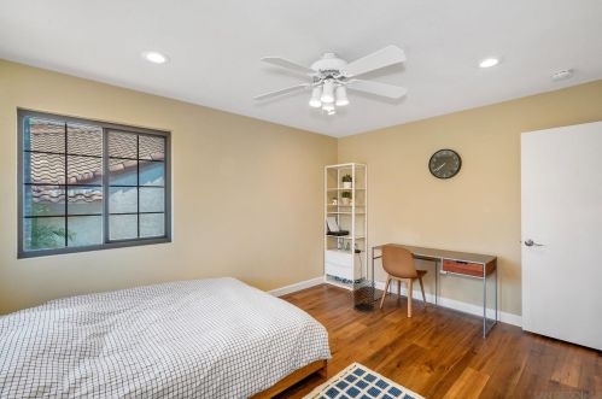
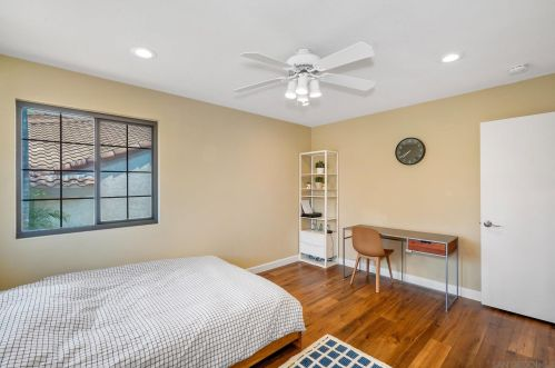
- waste bin [350,278,378,313]
